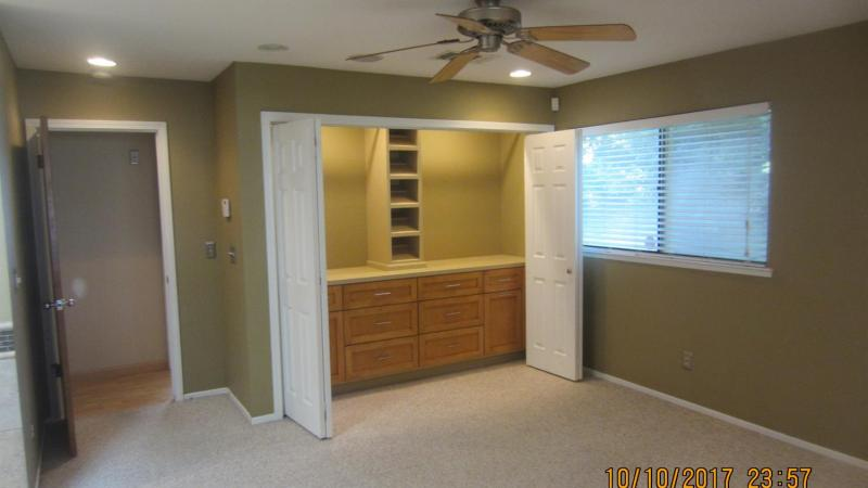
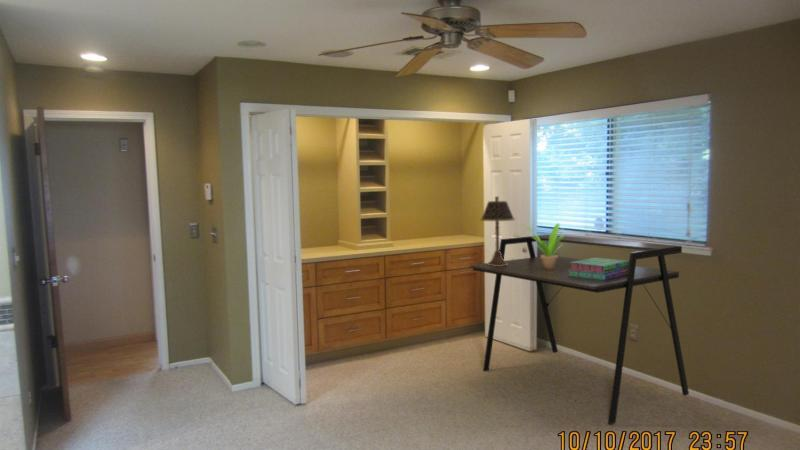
+ stack of books [568,257,629,280]
+ table lamp [479,195,516,266]
+ potted plant [524,222,566,268]
+ desk [470,234,690,425]
